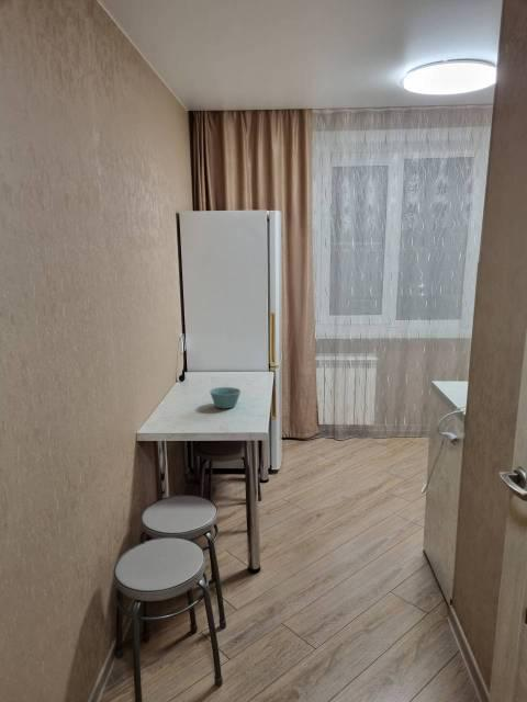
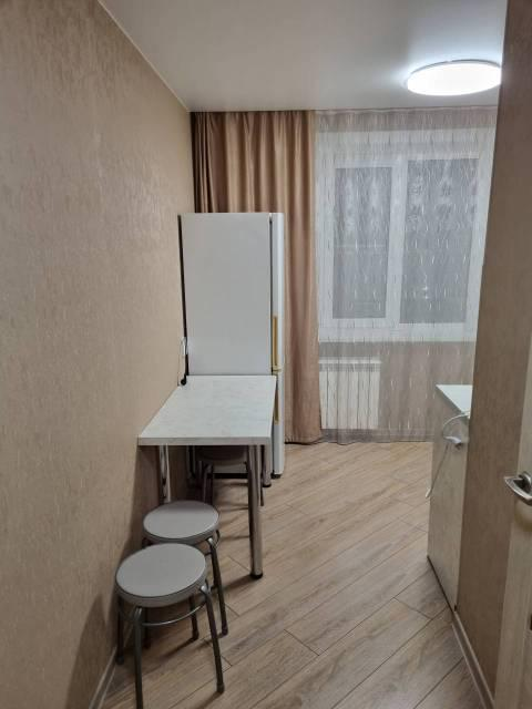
- bowl [209,386,242,409]
